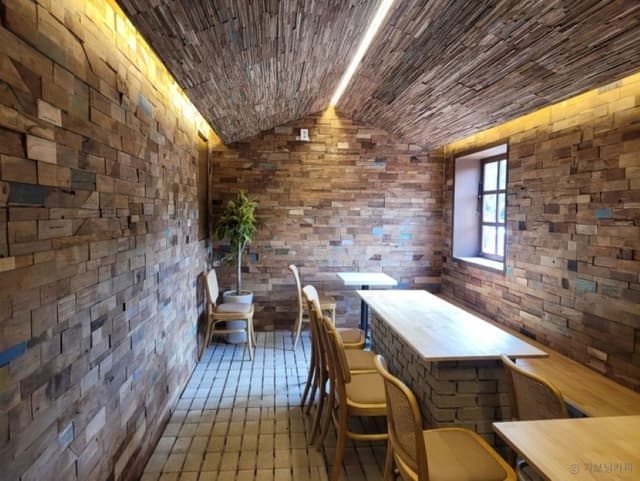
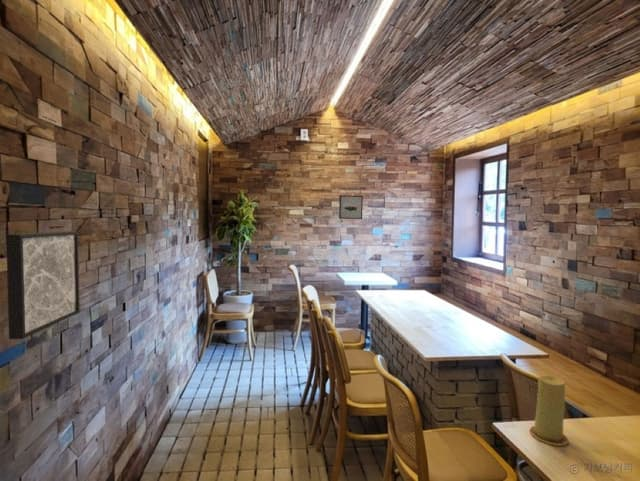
+ wall art [5,230,81,340]
+ candle [528,374,570,447]
+ wall art [338,194,364,220]
